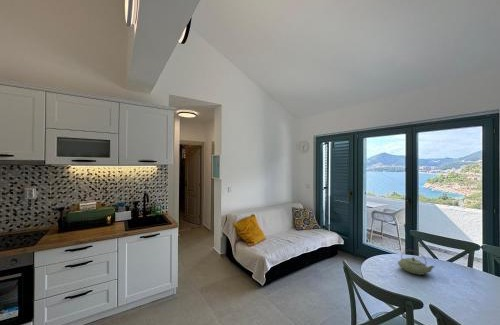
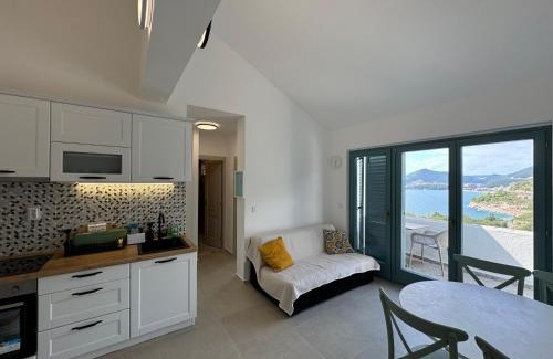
- teapot [397,249,435,276]
